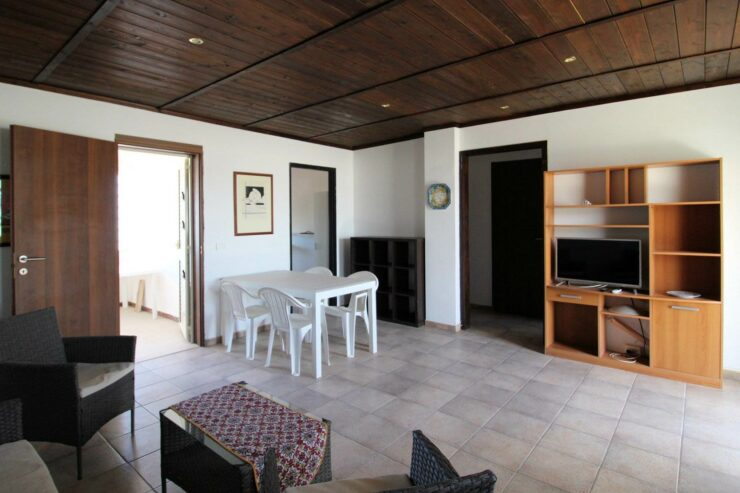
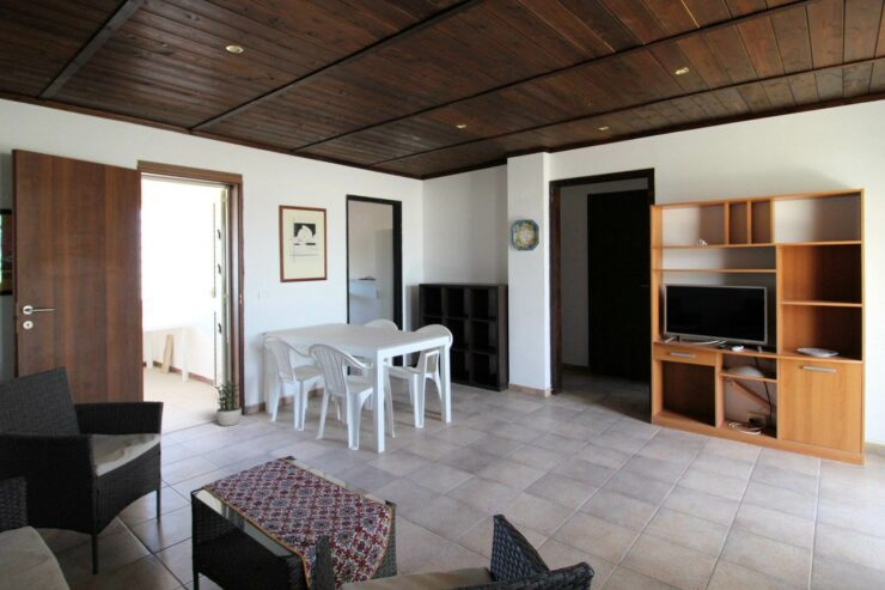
+ potted plant [213,378,243,427]
